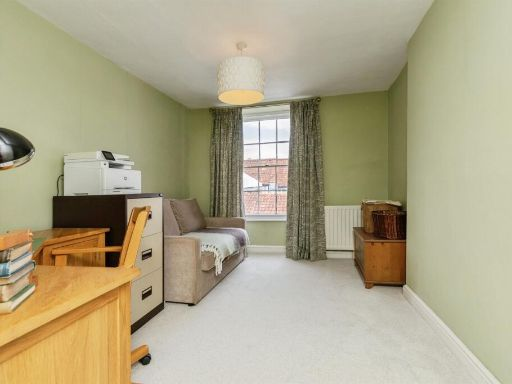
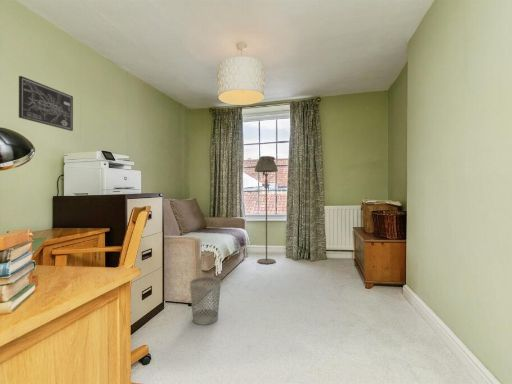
+ floor lamp [254,155,279,265]
+ wall art [18,75,74,132]
+ wastebasket [189,276,222,326]
